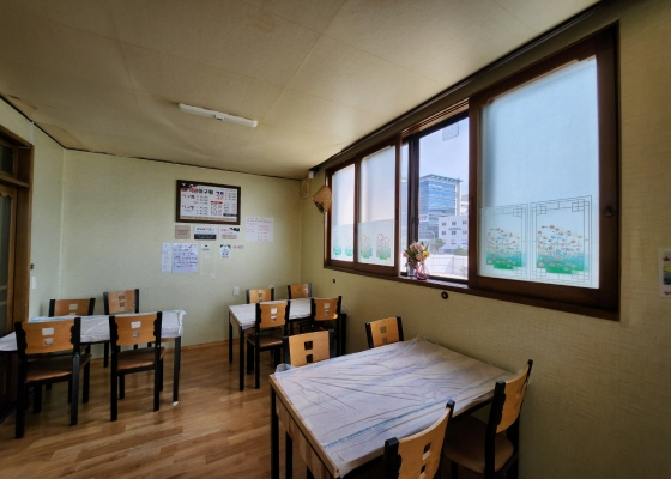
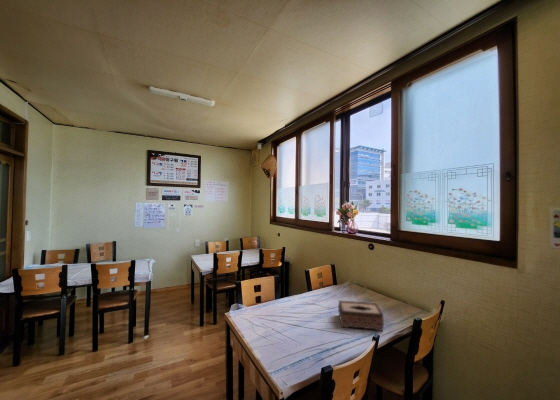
+ tissue box [337,300,385,332]
